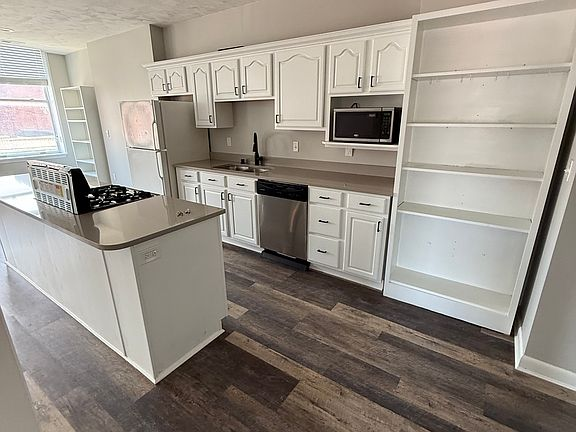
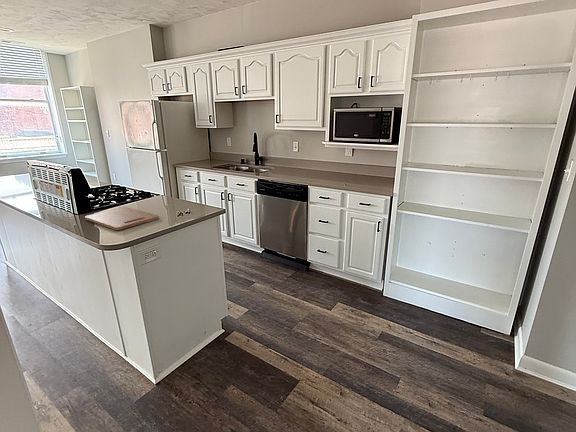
+ cutting board [84,206,160,231]
